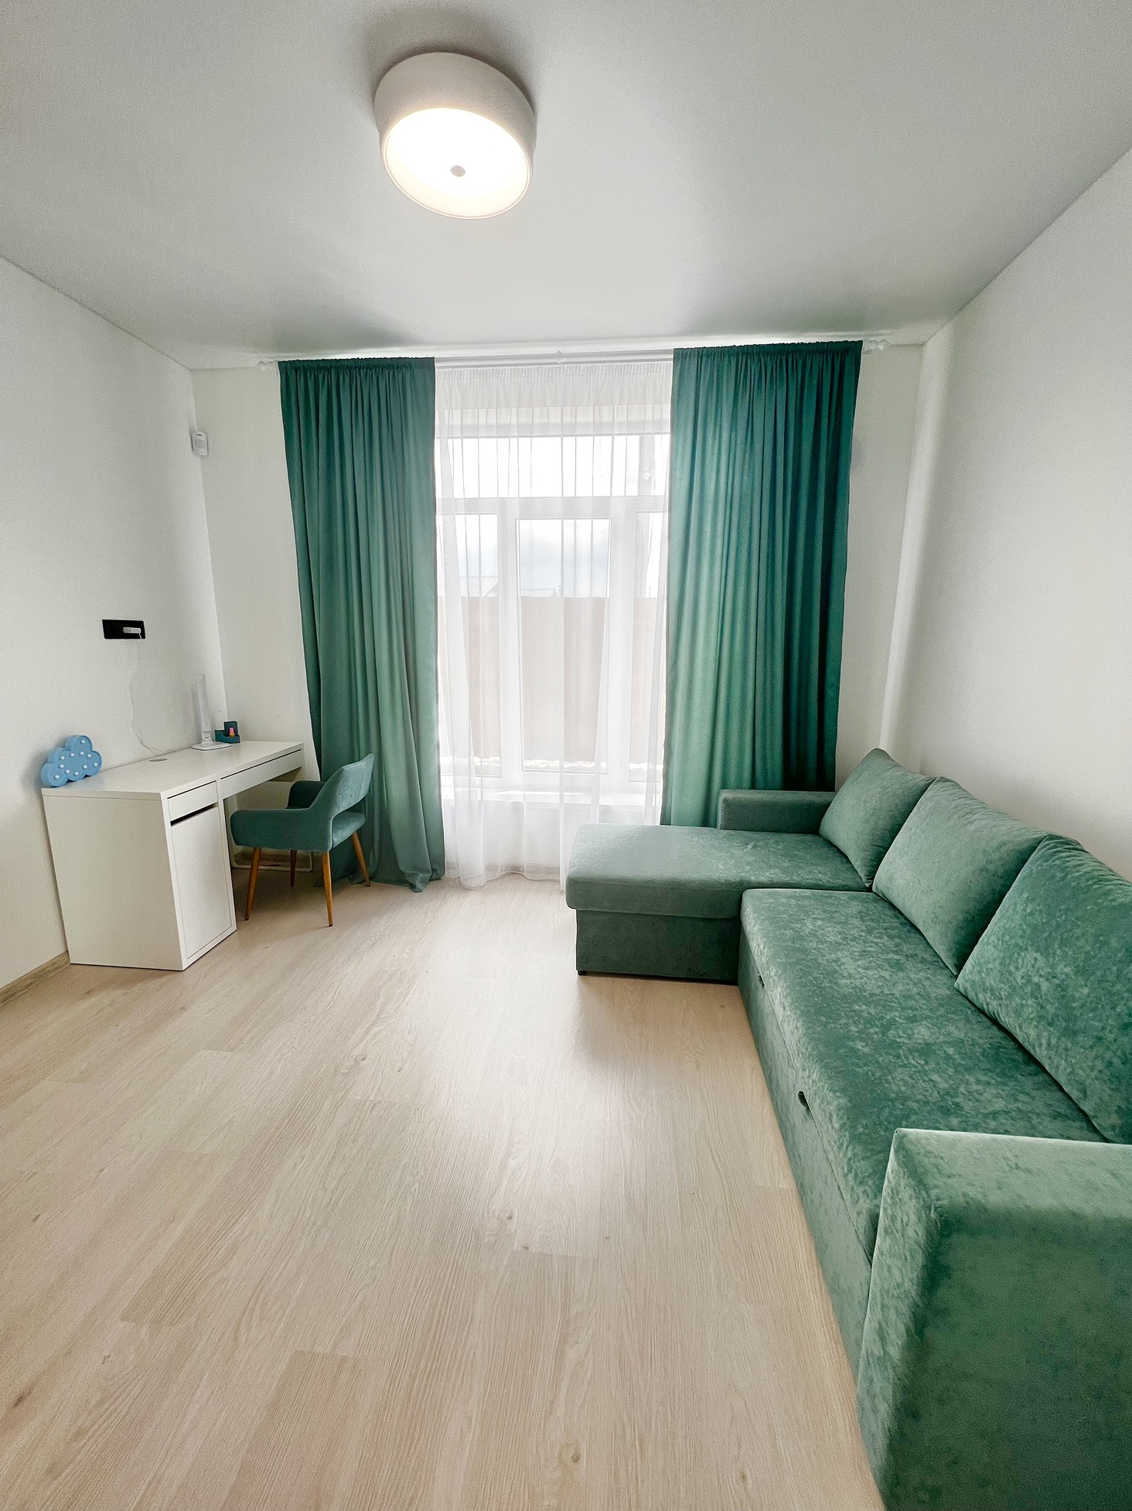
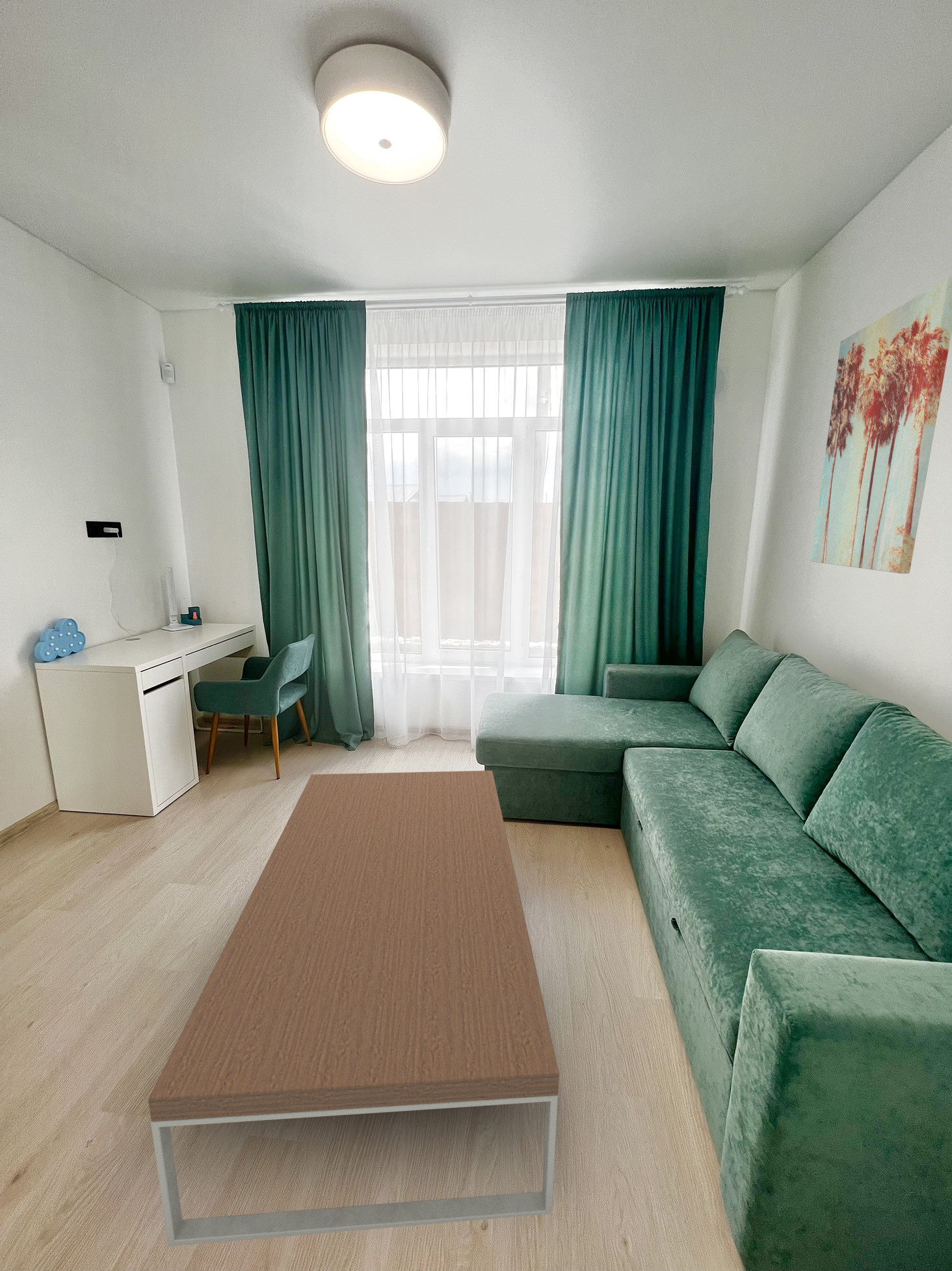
+ wall art [810,276,952,574]
+ coffee table [148,770,560,1247]
